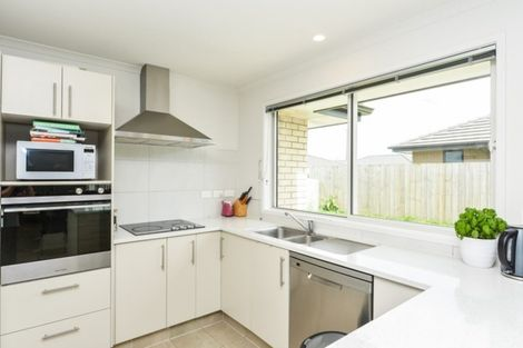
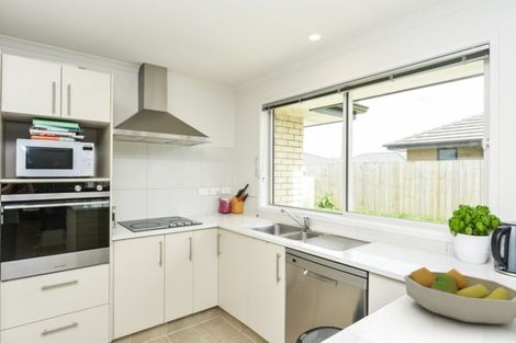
+ fruit bowl [403,266,516,325]
